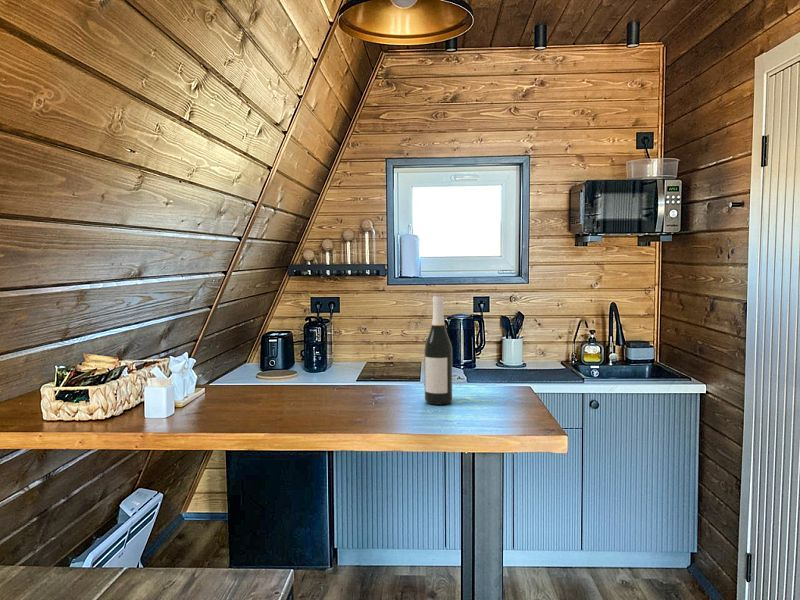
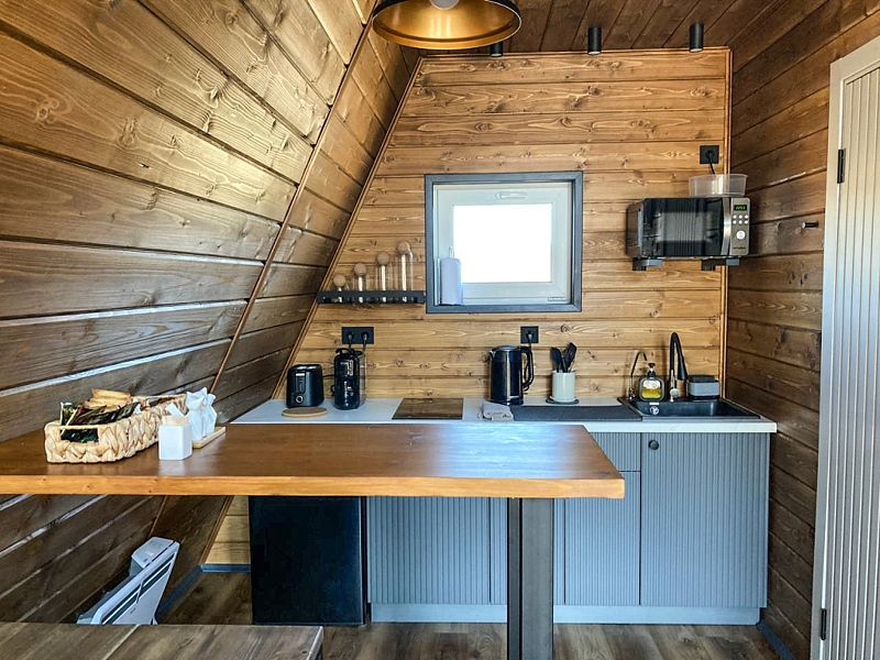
- wine bottle [423,294,453,406]
